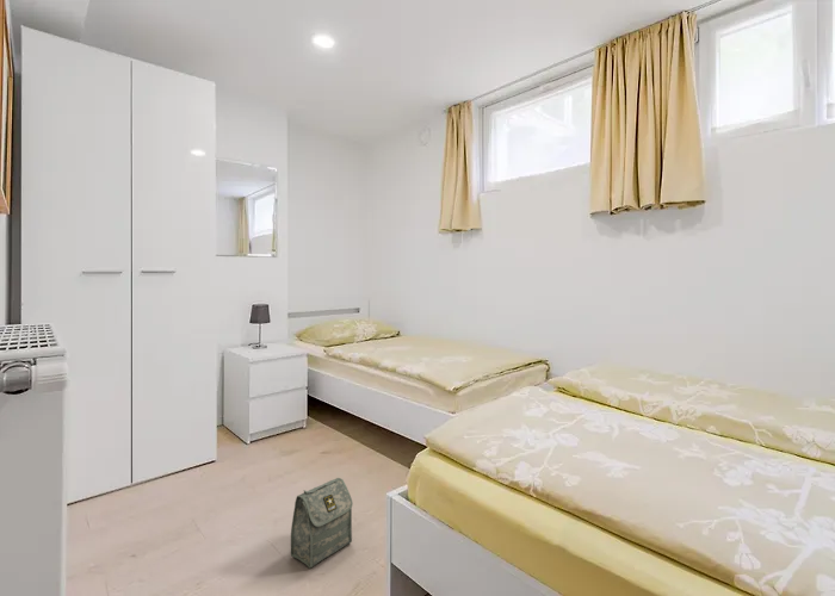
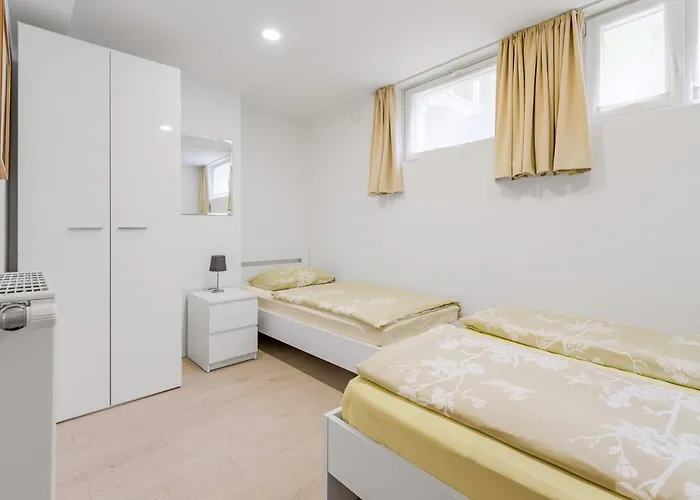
- bag [290,477,354,569]
